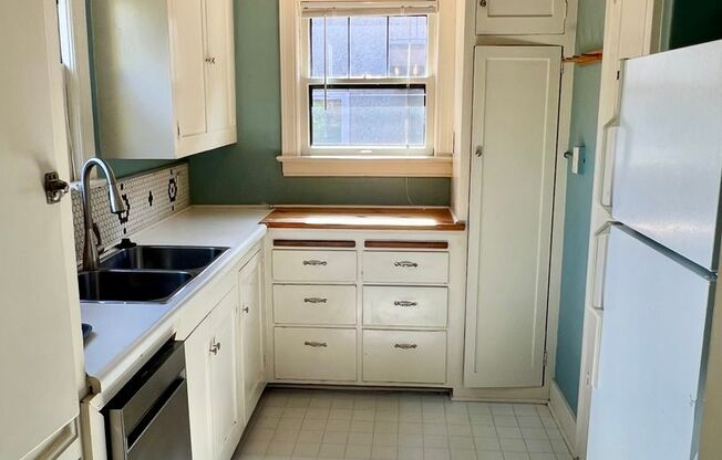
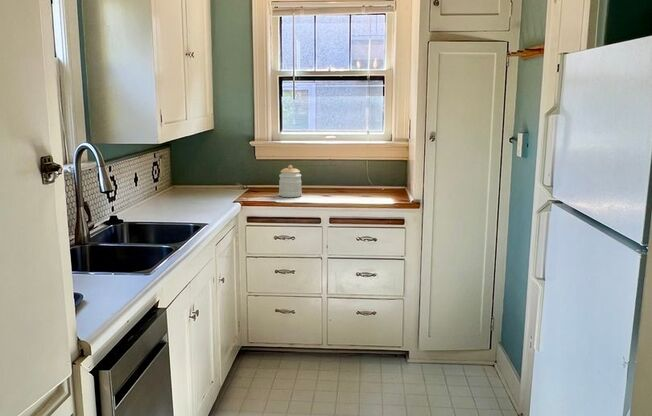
+ jar [278,164,303,198]
